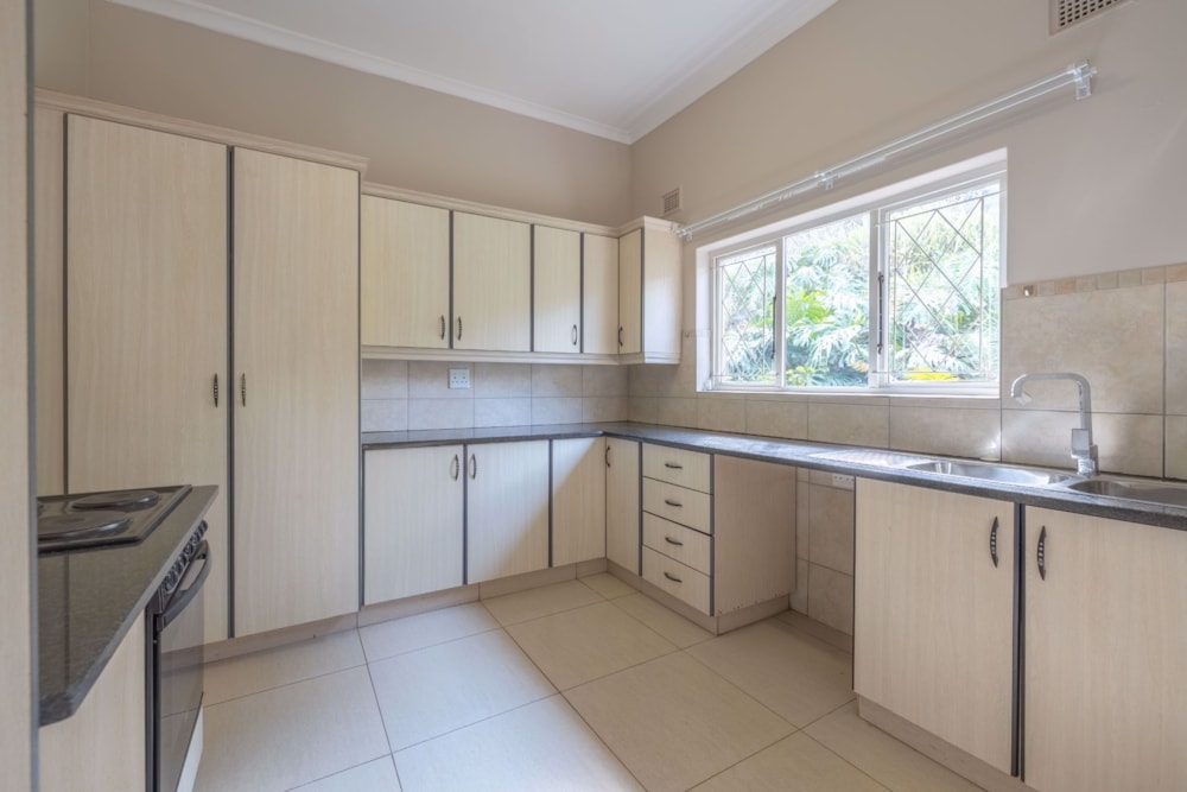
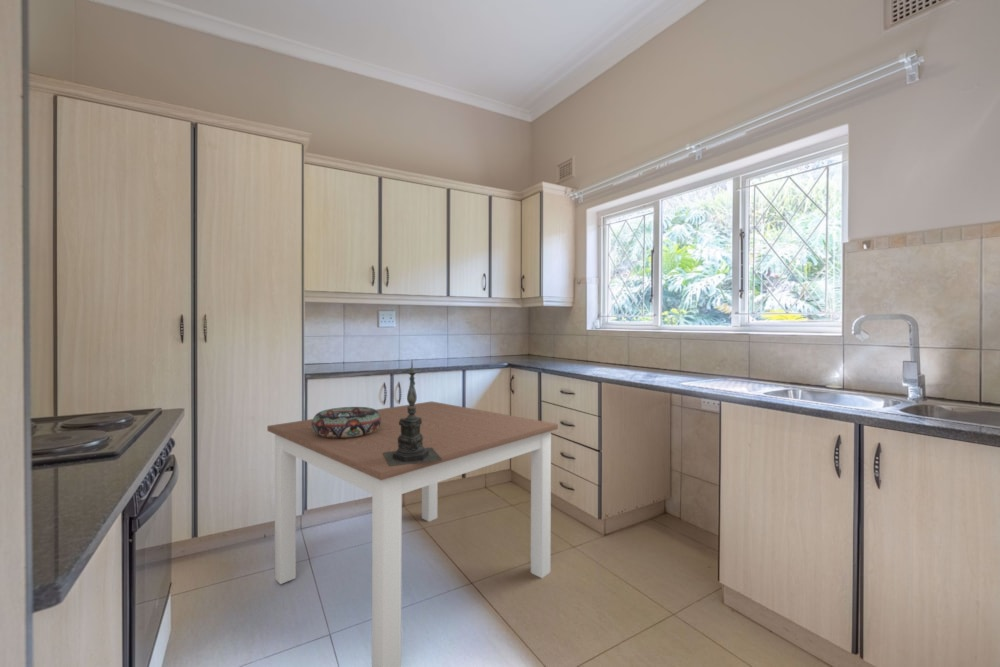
+ dining table [266,400,559,667]
+ decorative bowl [312,406,381,438]
+ candle holder [383,360,442,466]
